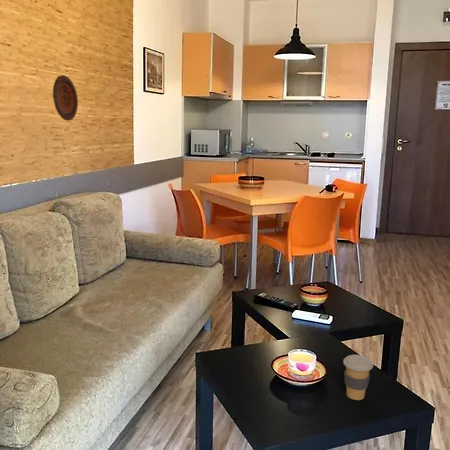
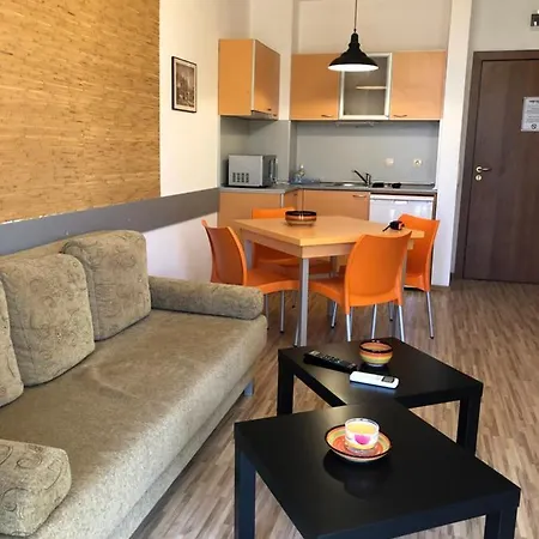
- decorative plate [52,74,79,122]
- coffee cup [342,354,374,401]
